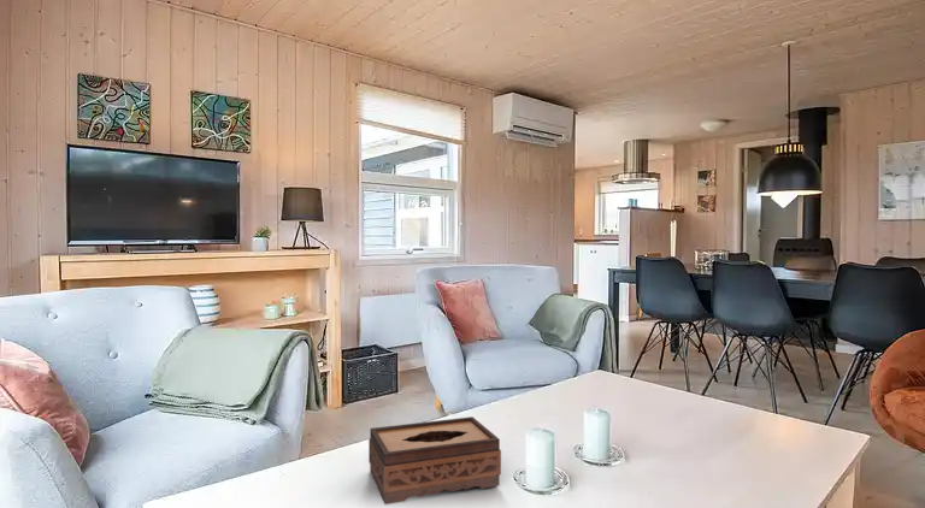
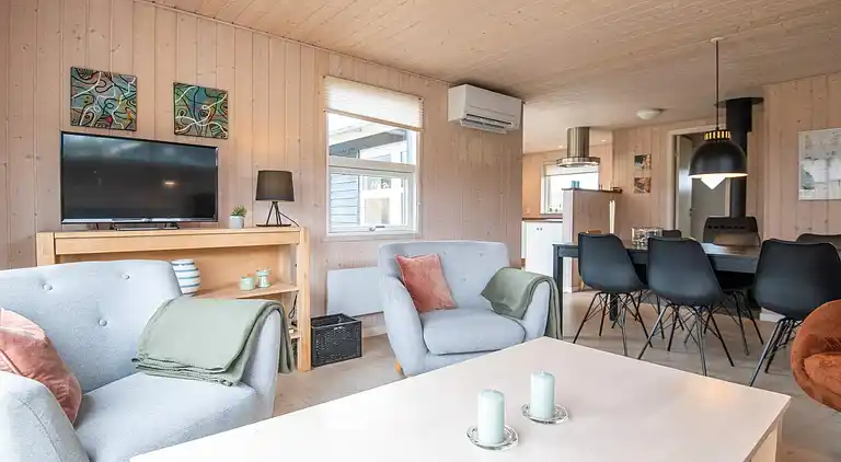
- tissue box [367,415,502,506]
